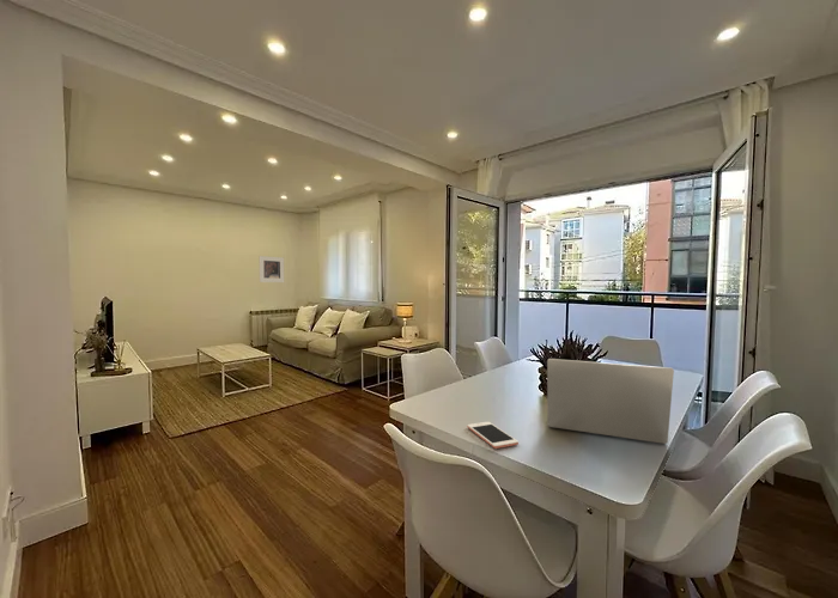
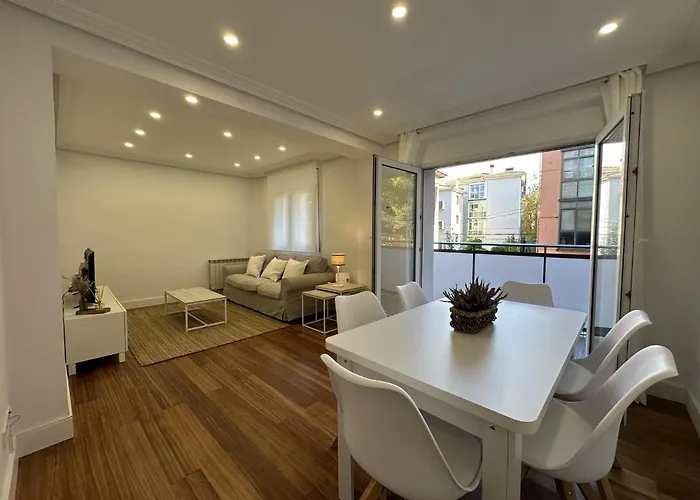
- laptop [546,358,675,445]
- cell phone [466,421,520,450]
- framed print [259,255,285,283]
